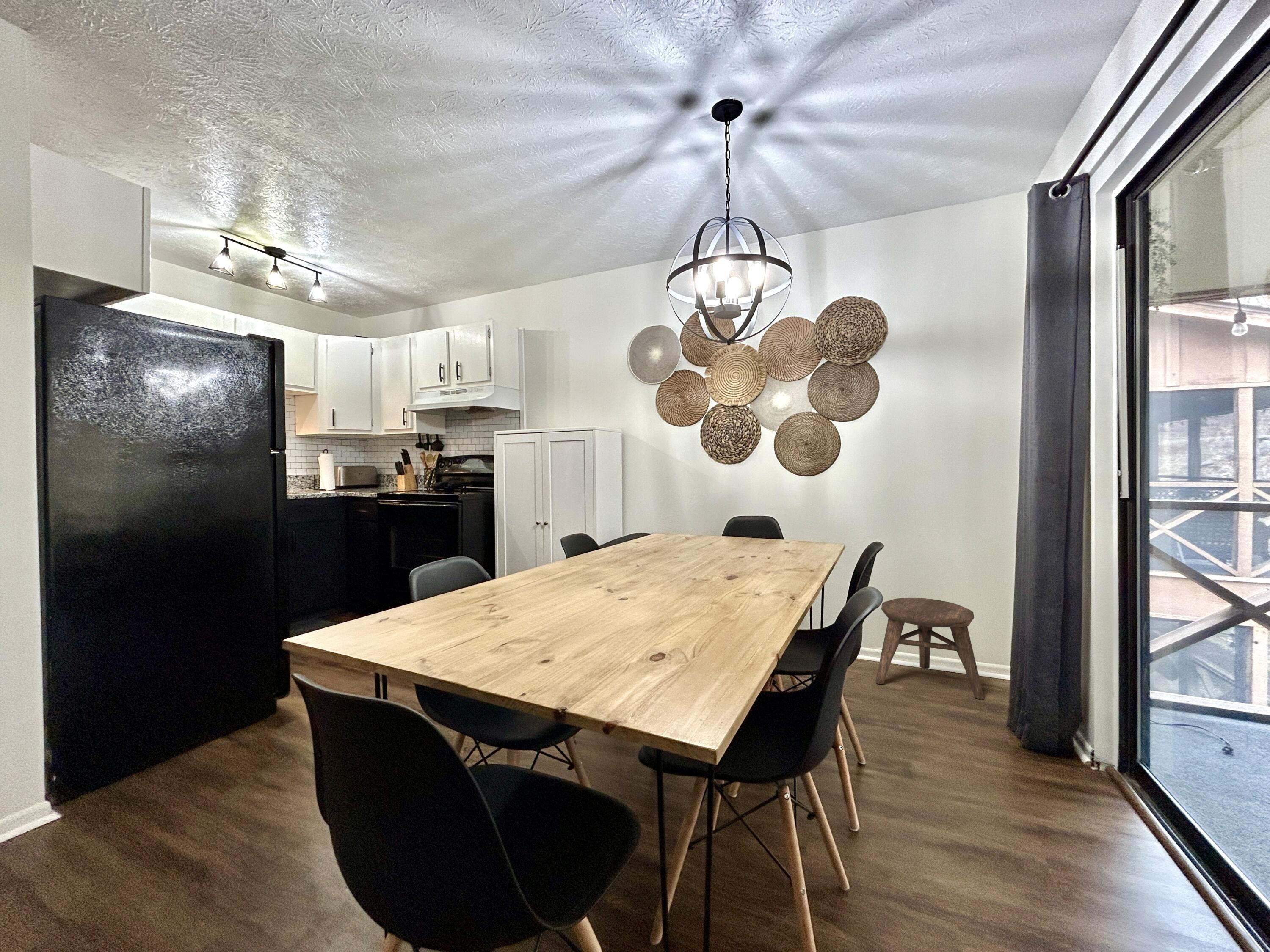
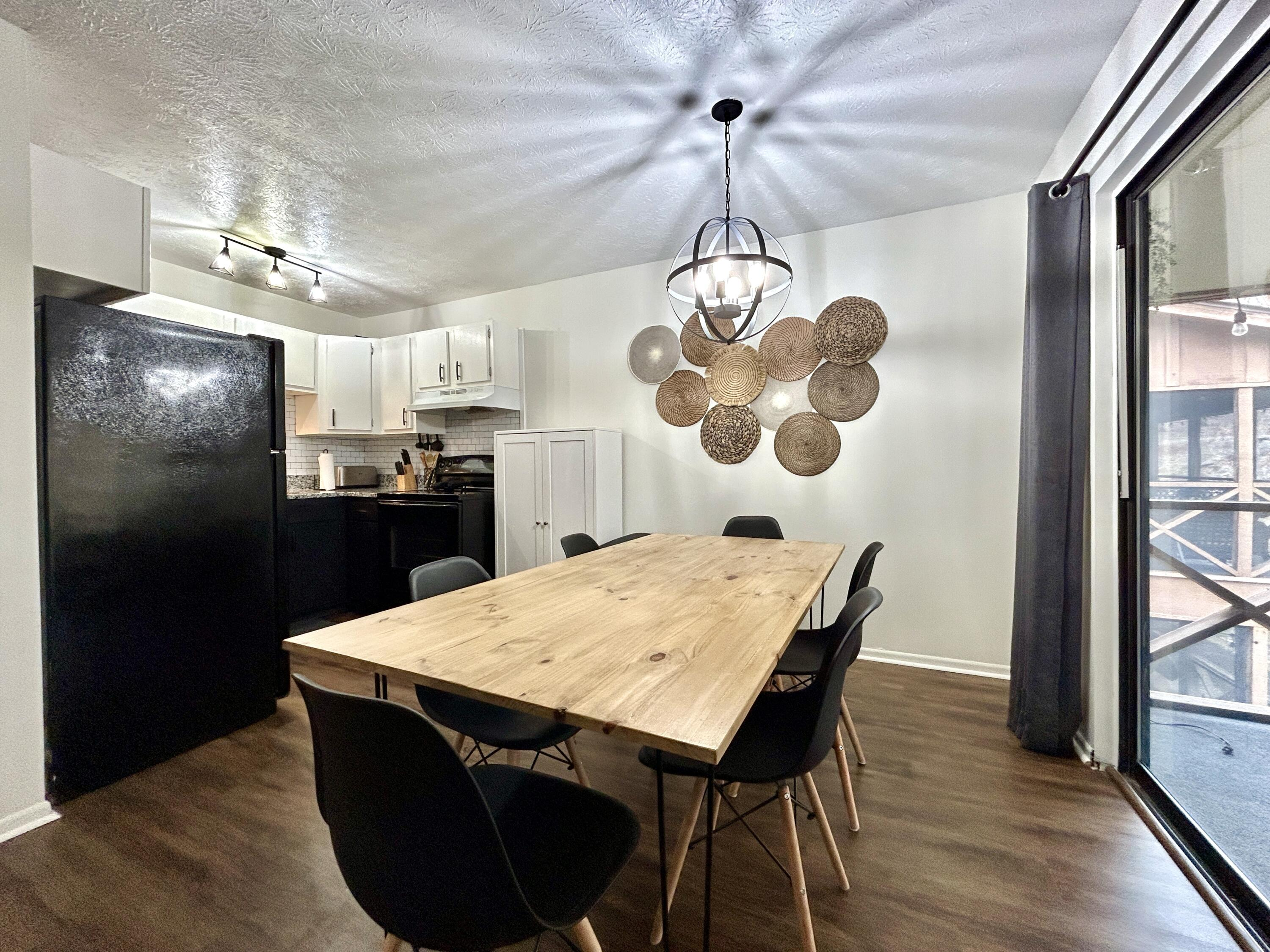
- stool [875,597,984,700]
